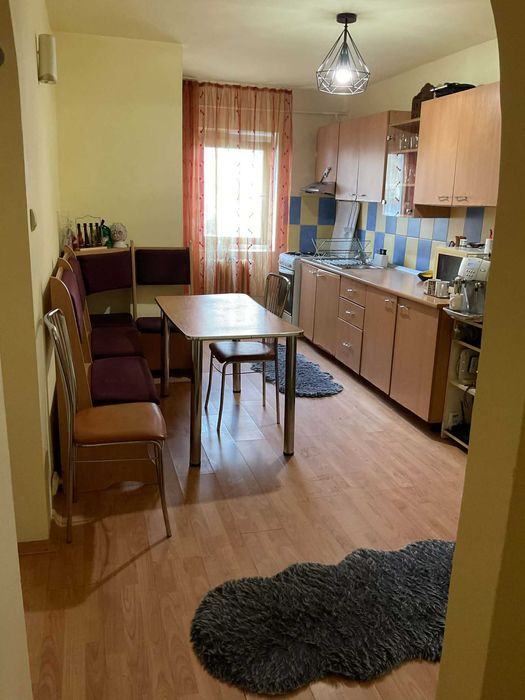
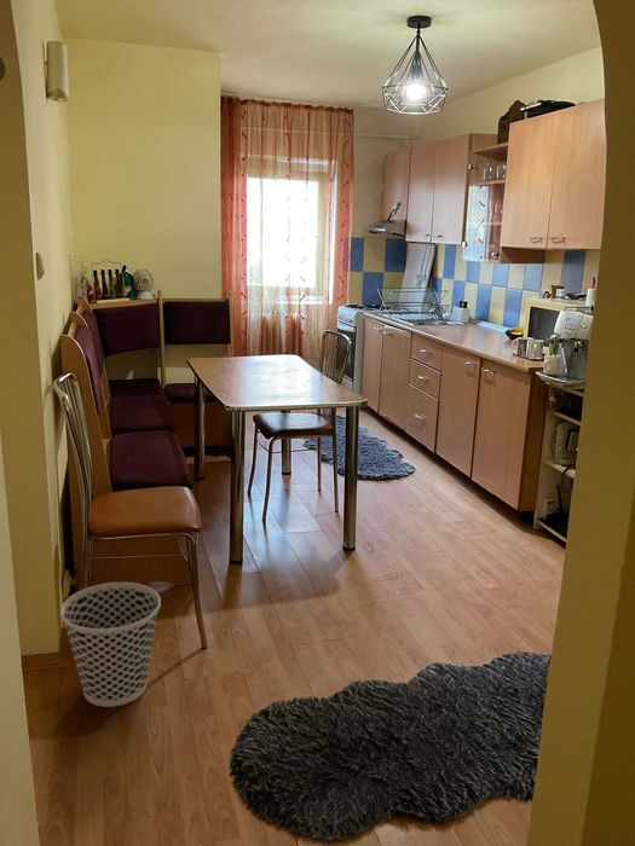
+ wastebasket [59,581,162,708]
